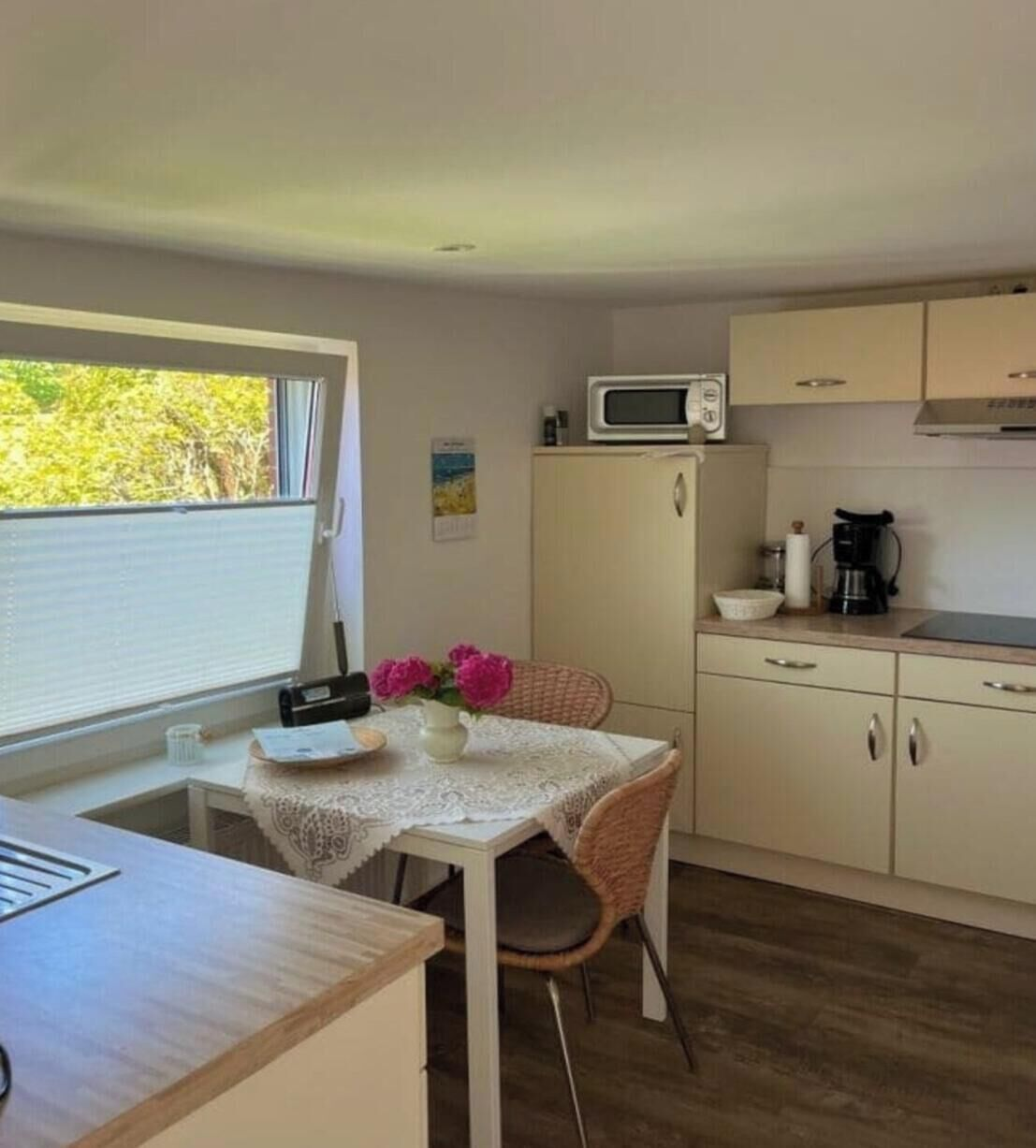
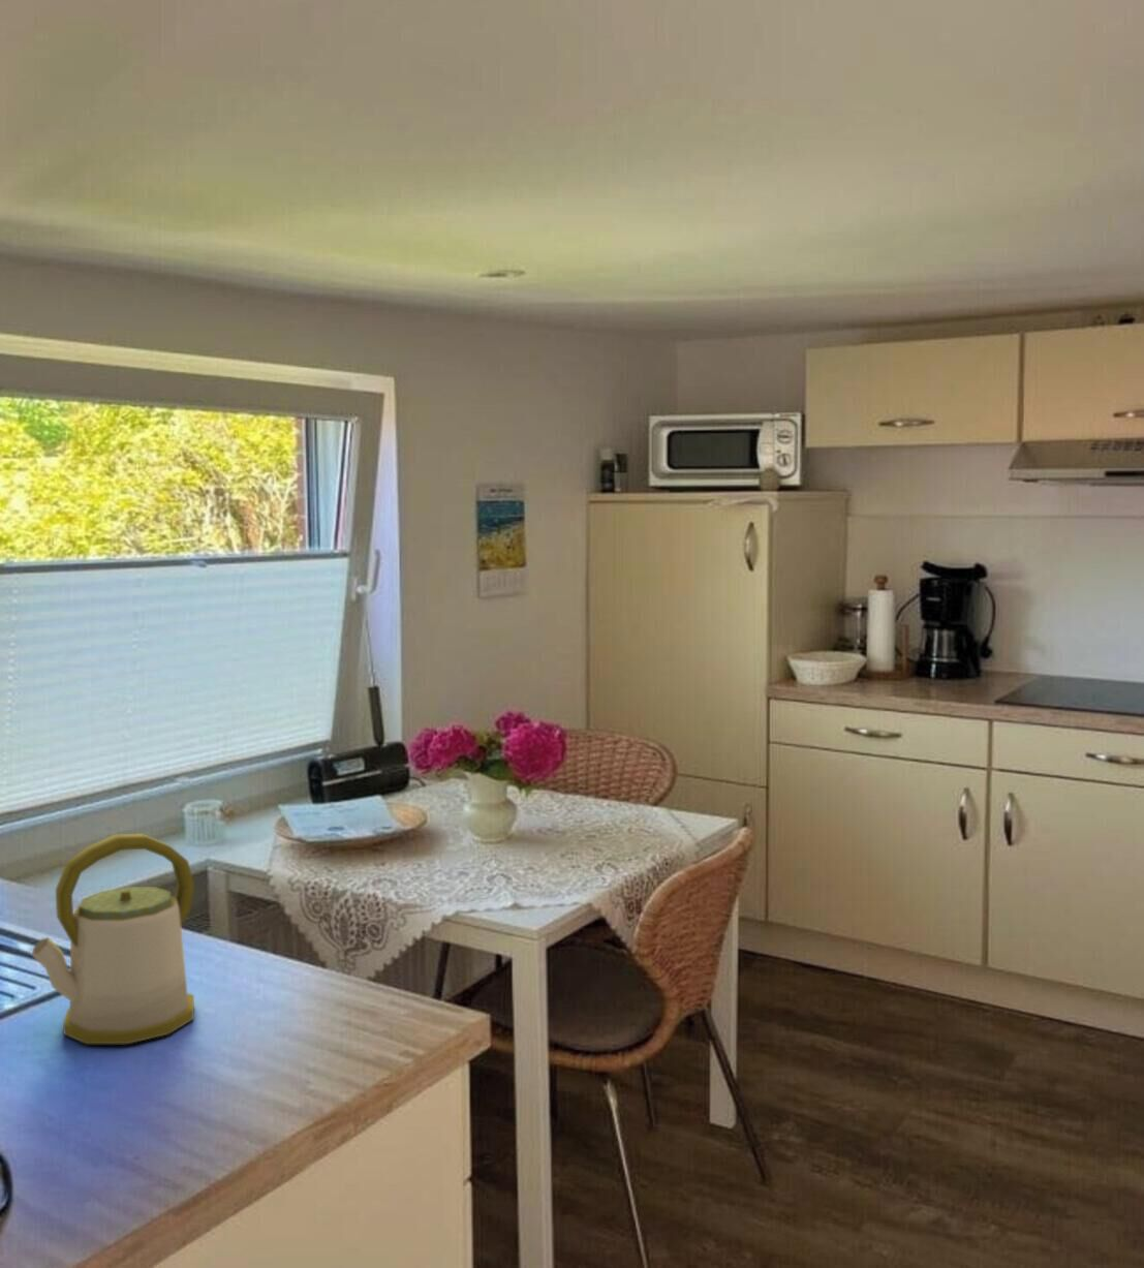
+ kettle [31,833,195,1045]
